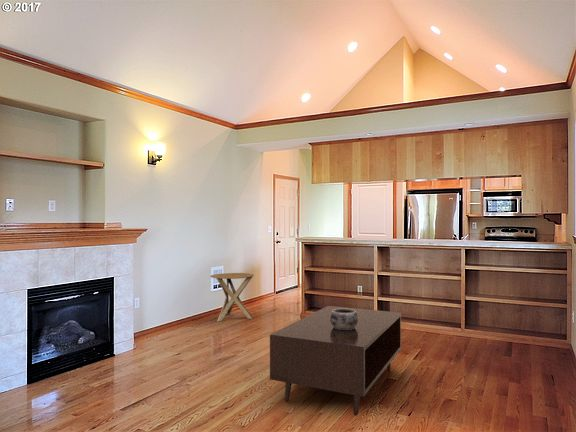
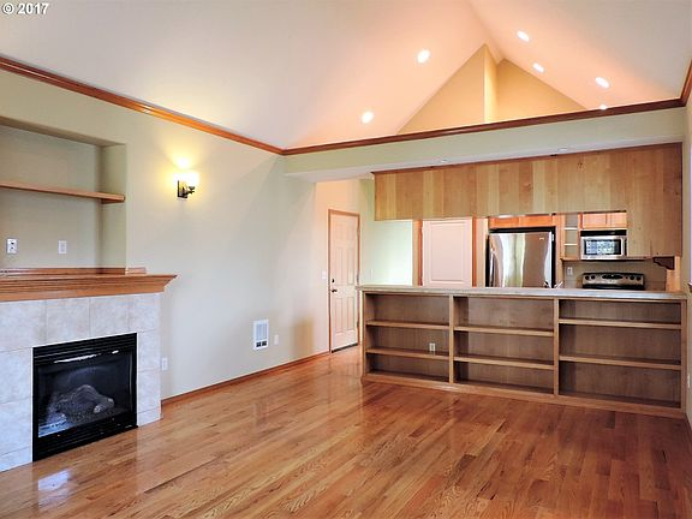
- decorative bowl [330,309,358,330]
- coffee table [269,305,402,416]
- side table [209,272,255,323]
